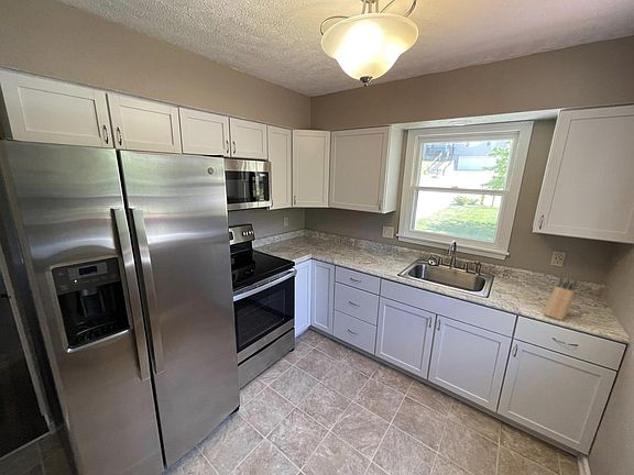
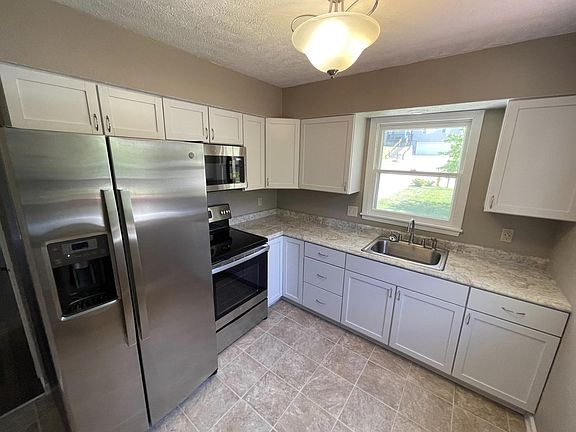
- knife block [543,277,578,321]
